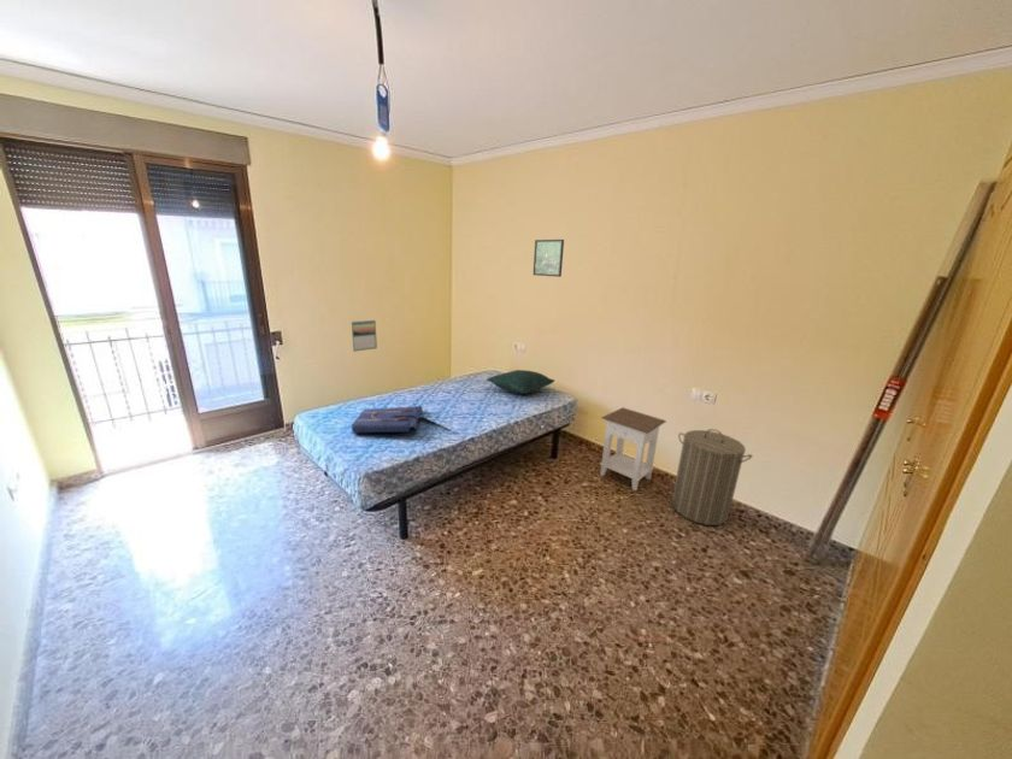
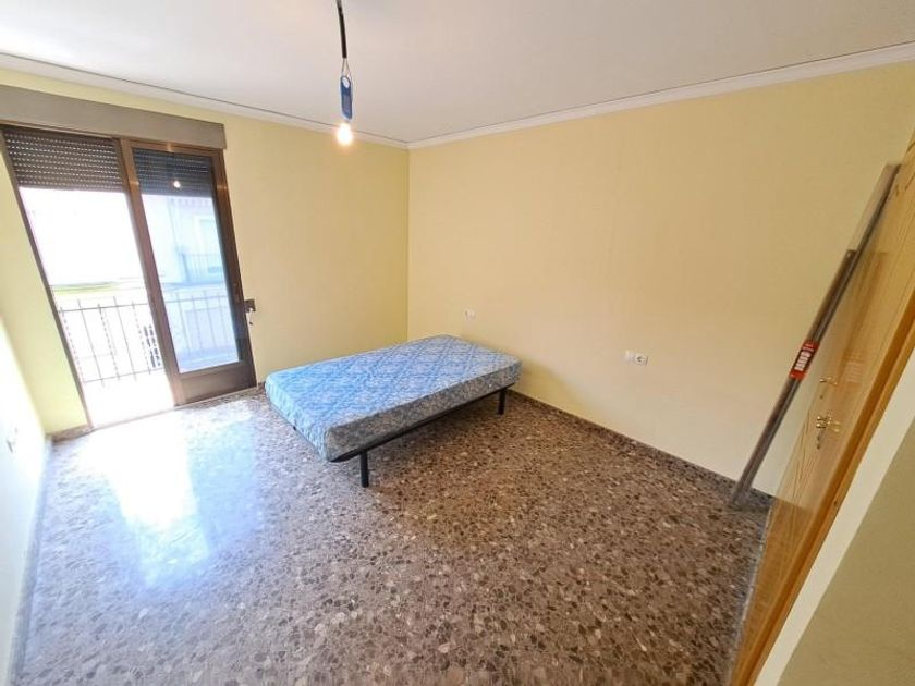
- calendar [349,318,378,353]
- laundry hamper [671,428,753,526]
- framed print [533,239,565,278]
- pillow [486,369,555,395]
- tote bag [351,404,424,435]
- nightstand [598,406,667,493]
